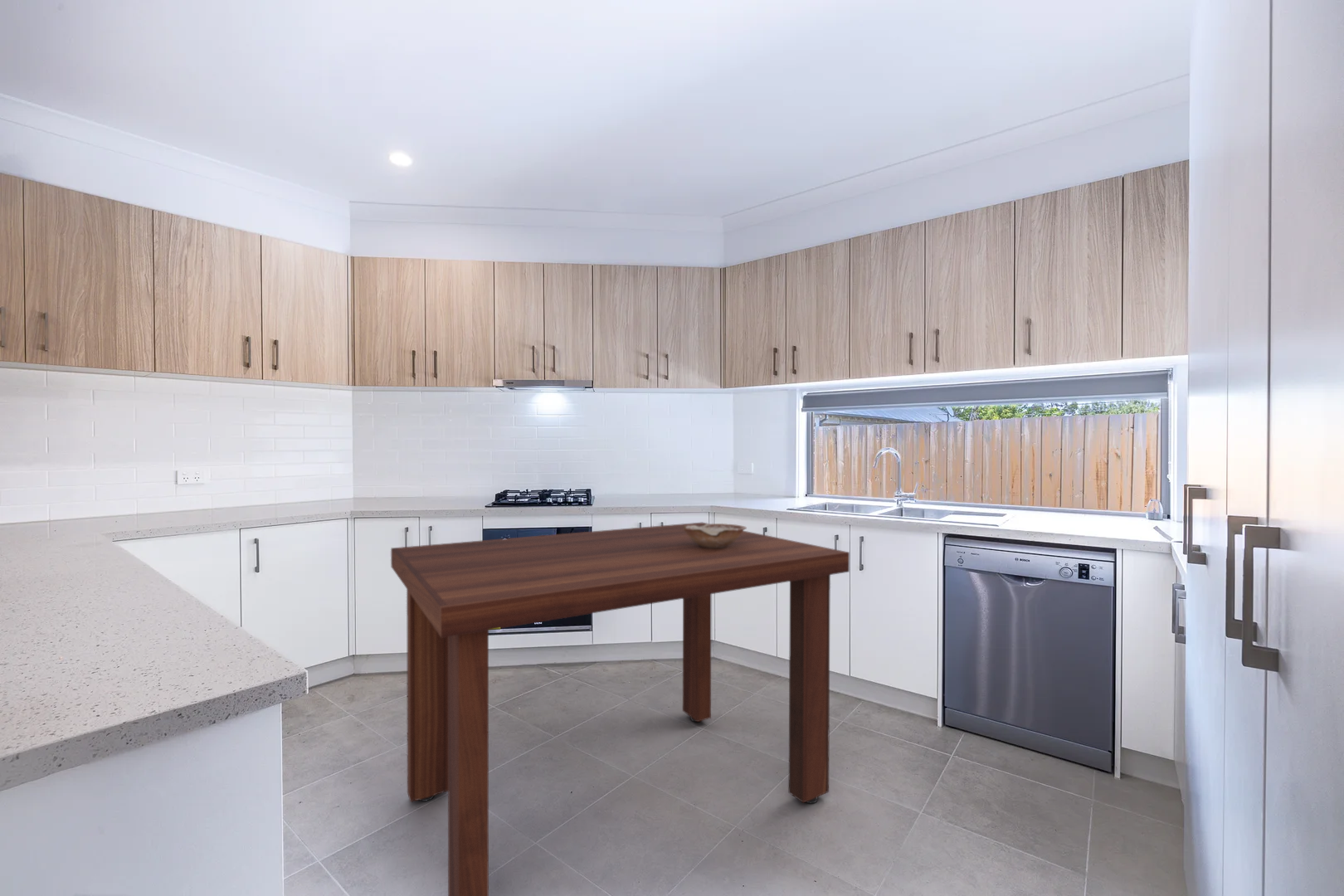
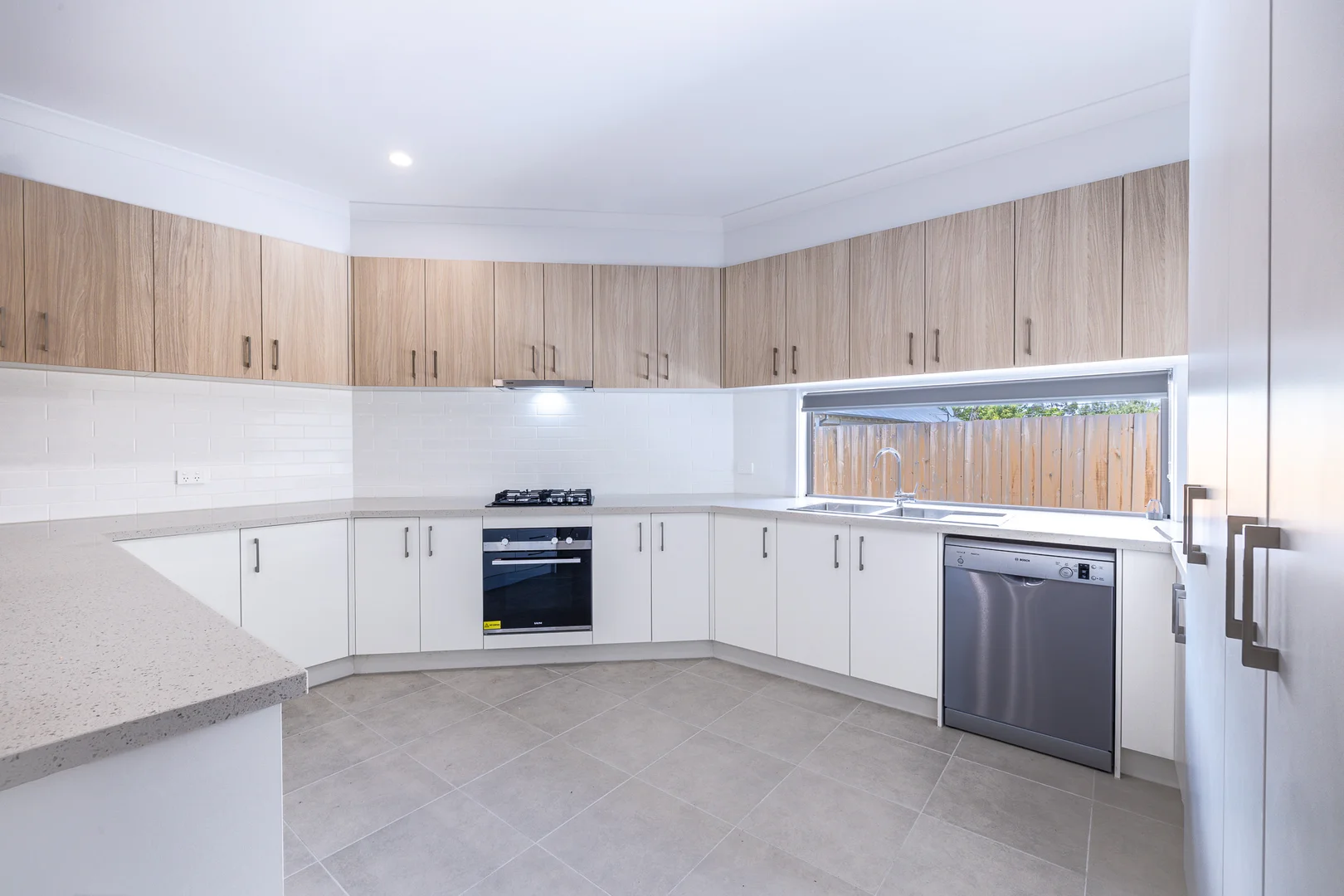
- dining table [390,522,850,896]
- bowl [684,523,747,548]
